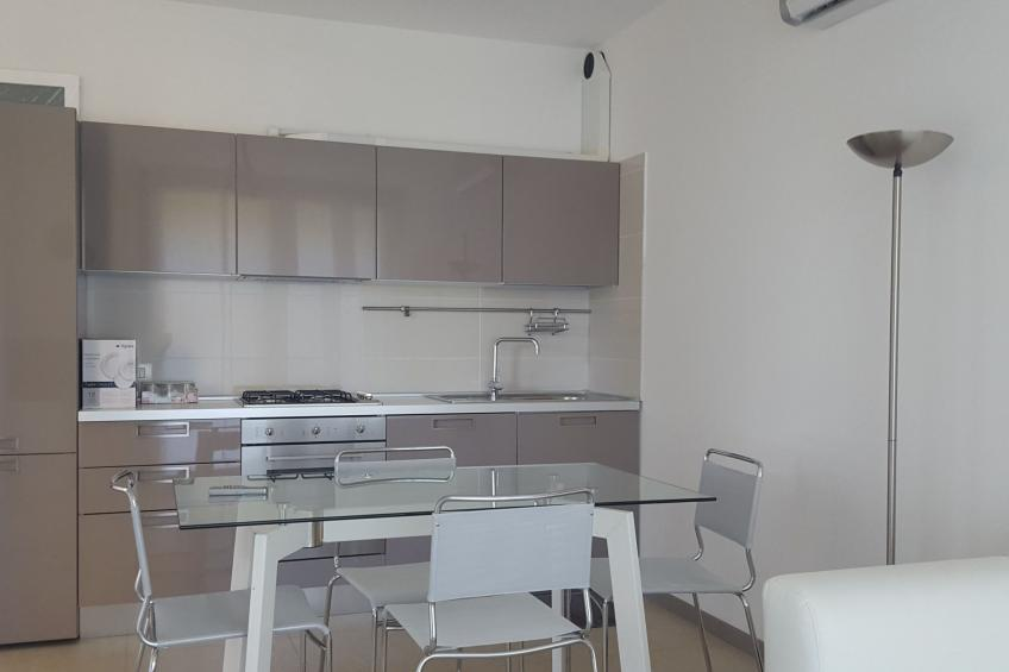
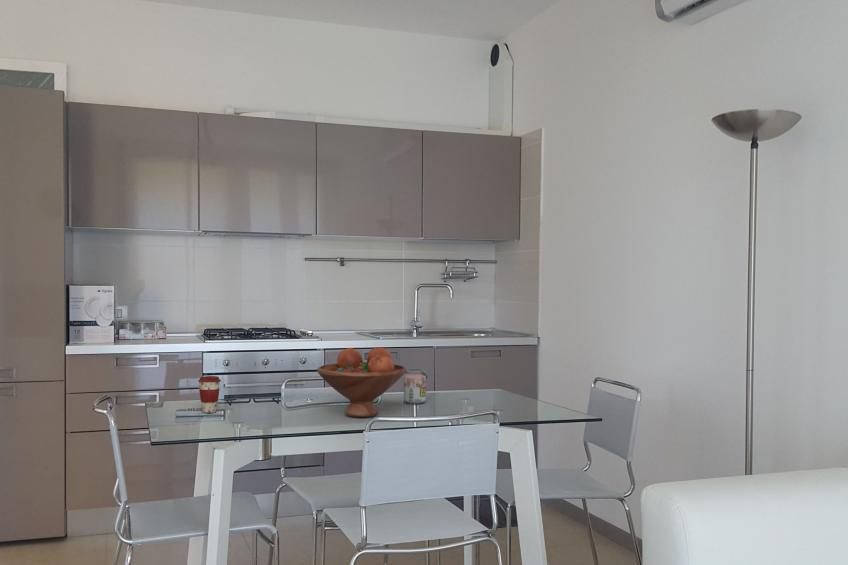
+ coffee cup [197,375,222,414]
+ fruit bowl [316,346,407,418]
+ beverage can [403,368,429,405]
